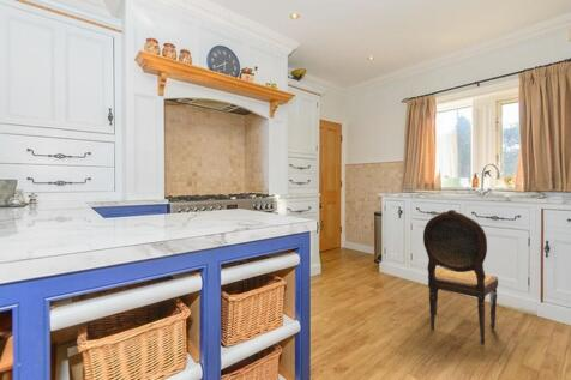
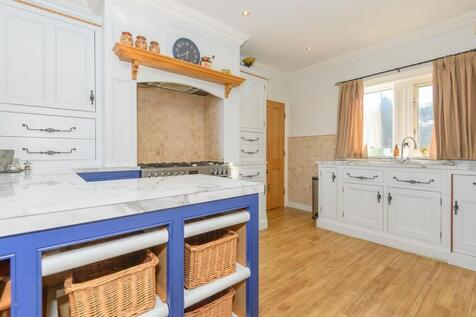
- dining chair [422,209,499,346]
